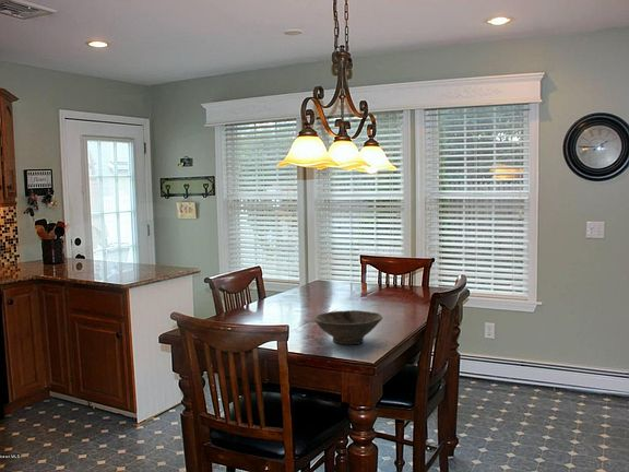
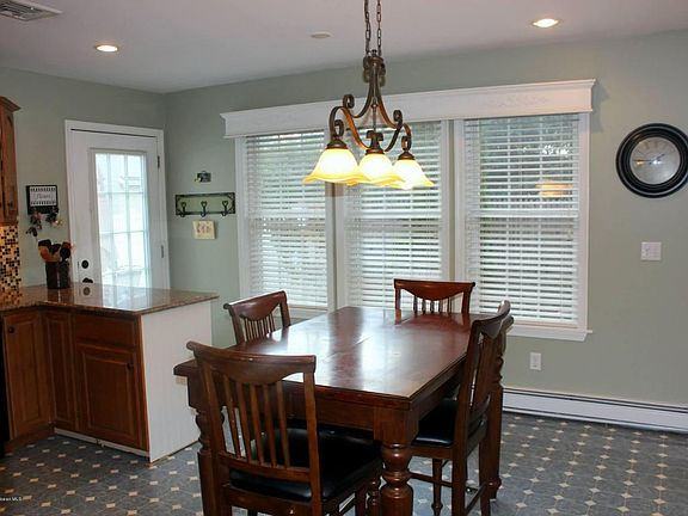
- bowl [312,309,383,345]
